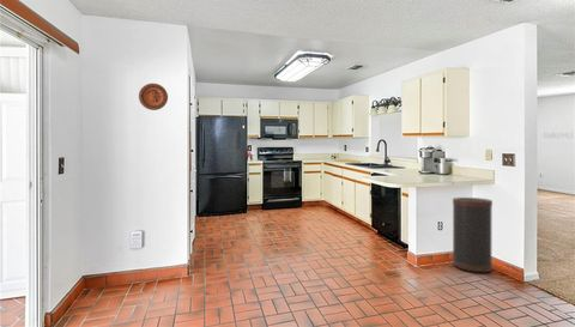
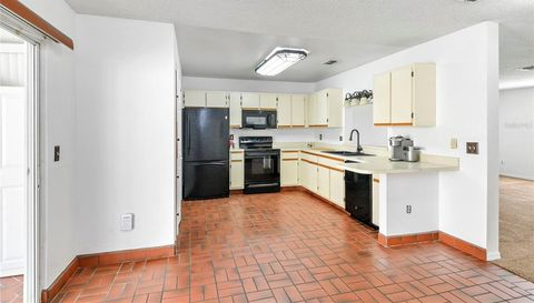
- trash can [452,196,494,274]
- decorative plate [138,83,169,111]
